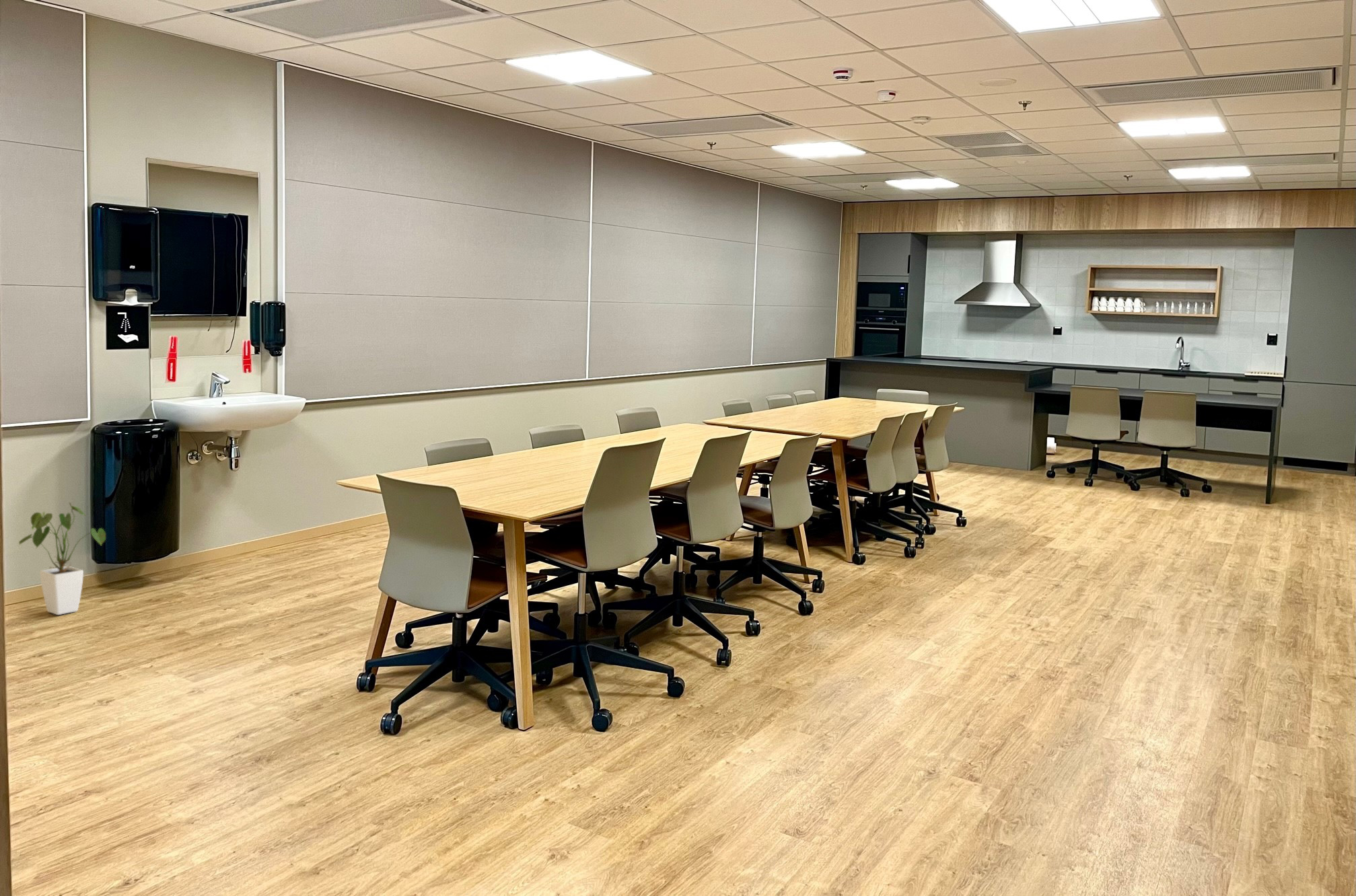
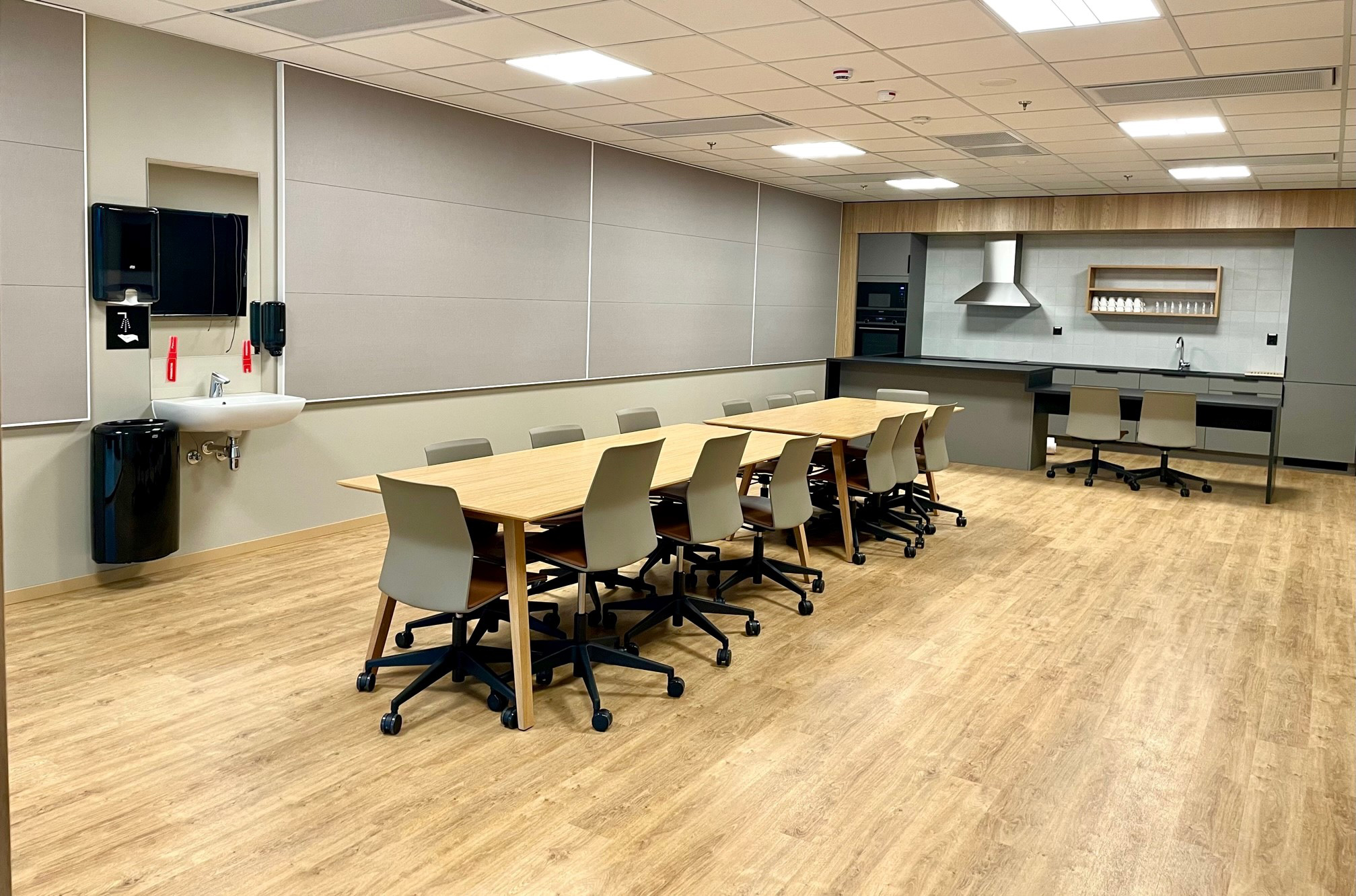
- house plant [18,502,106,615]
